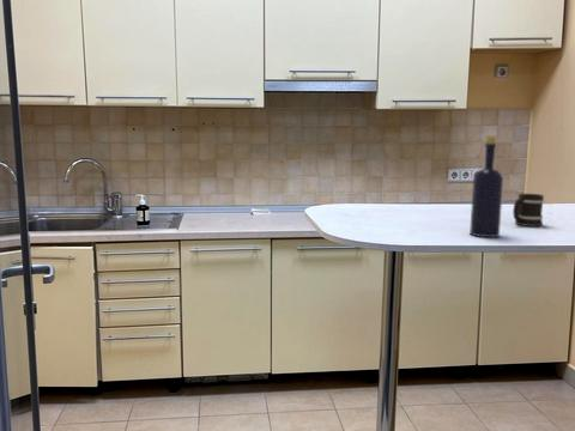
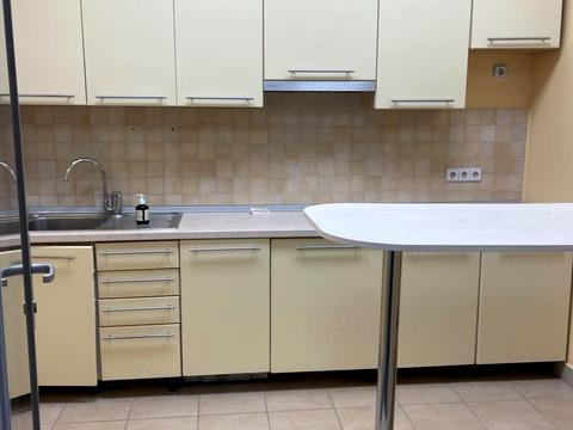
- mug [512,193,545,227]
- bottle [468,135,504,238]
